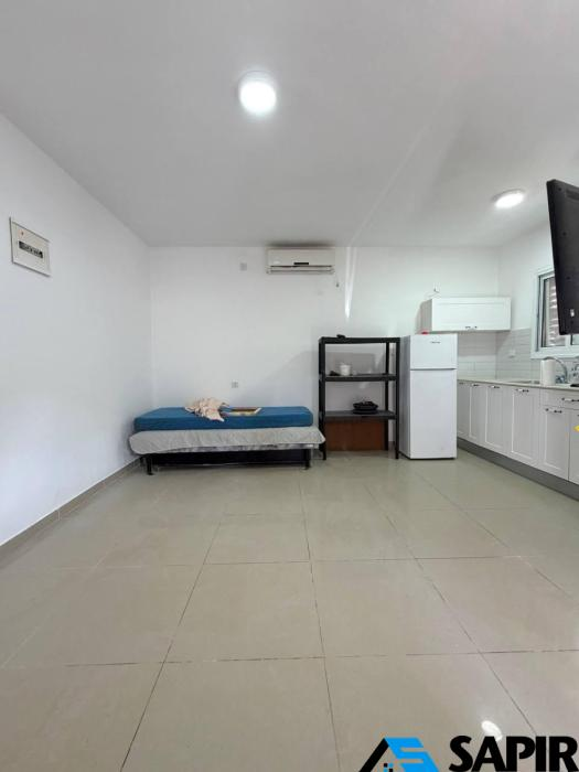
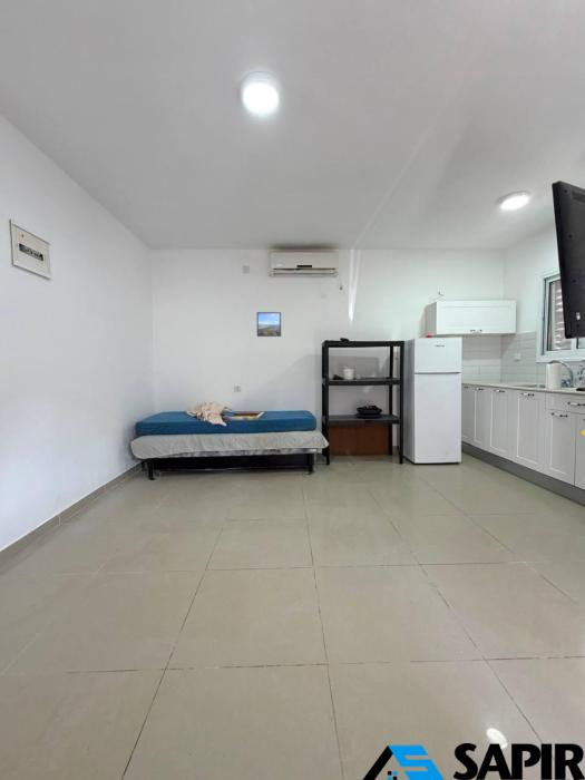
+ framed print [256,311,282,338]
